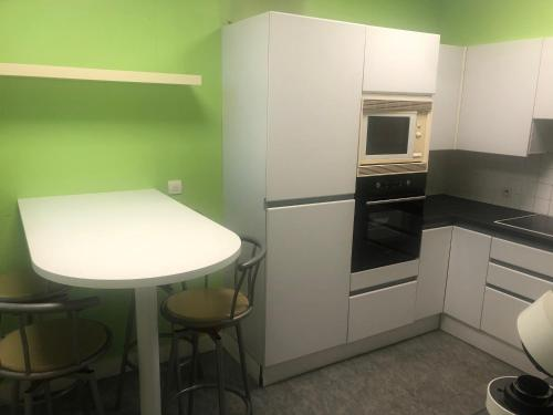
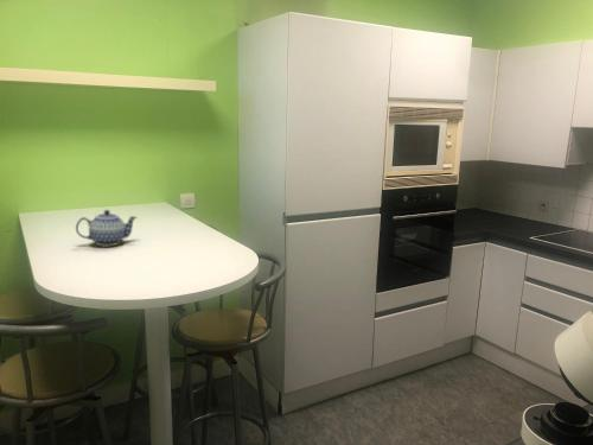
+ teapot [75,209,139,247]
